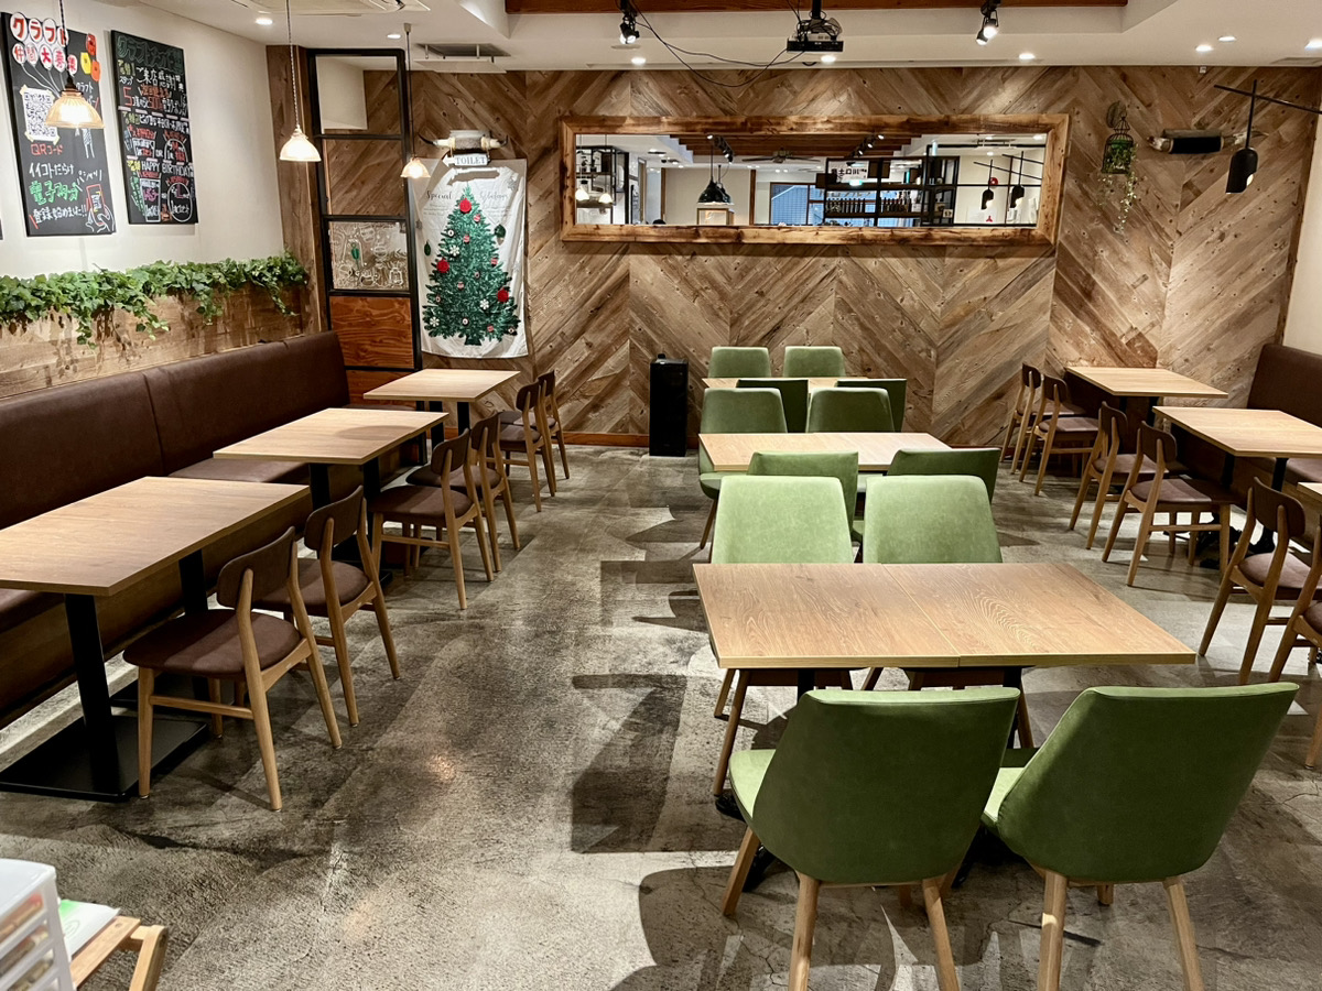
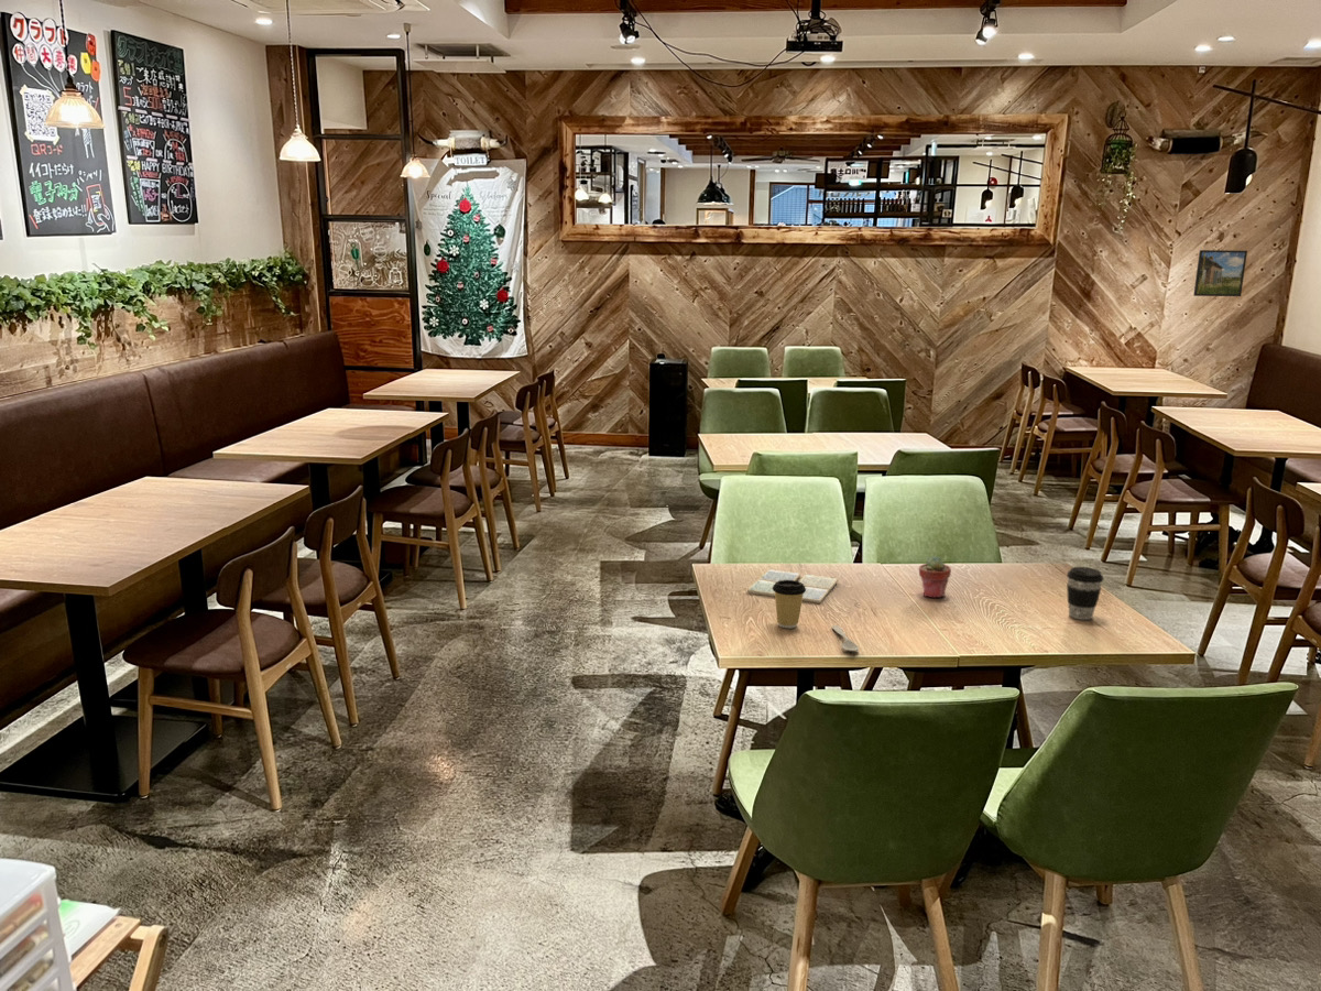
+ coffee cup [772,579,806,630]
+ drink coaster [746,568,839,605]
+ potted succulent [918,555,952,599]
+ spoon [831,624,860,653]
+ coffee cup [1066,566,1104,621]
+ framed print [1193,249,1248,297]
